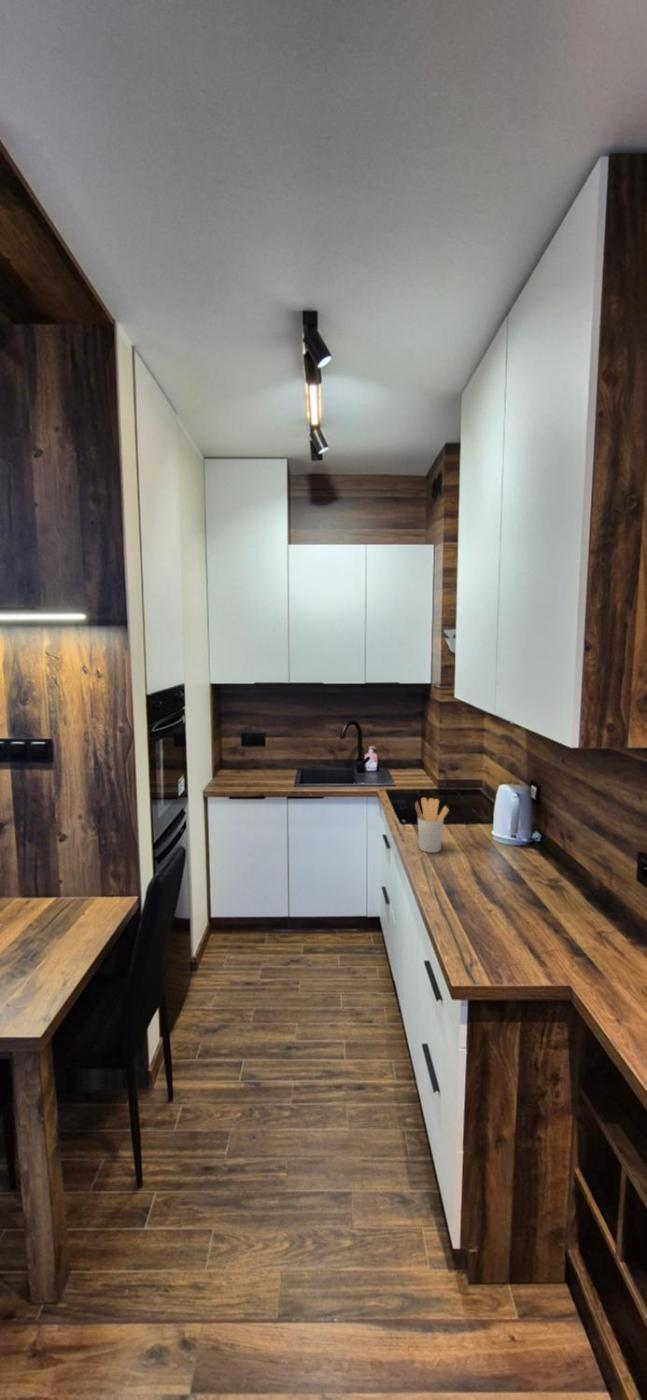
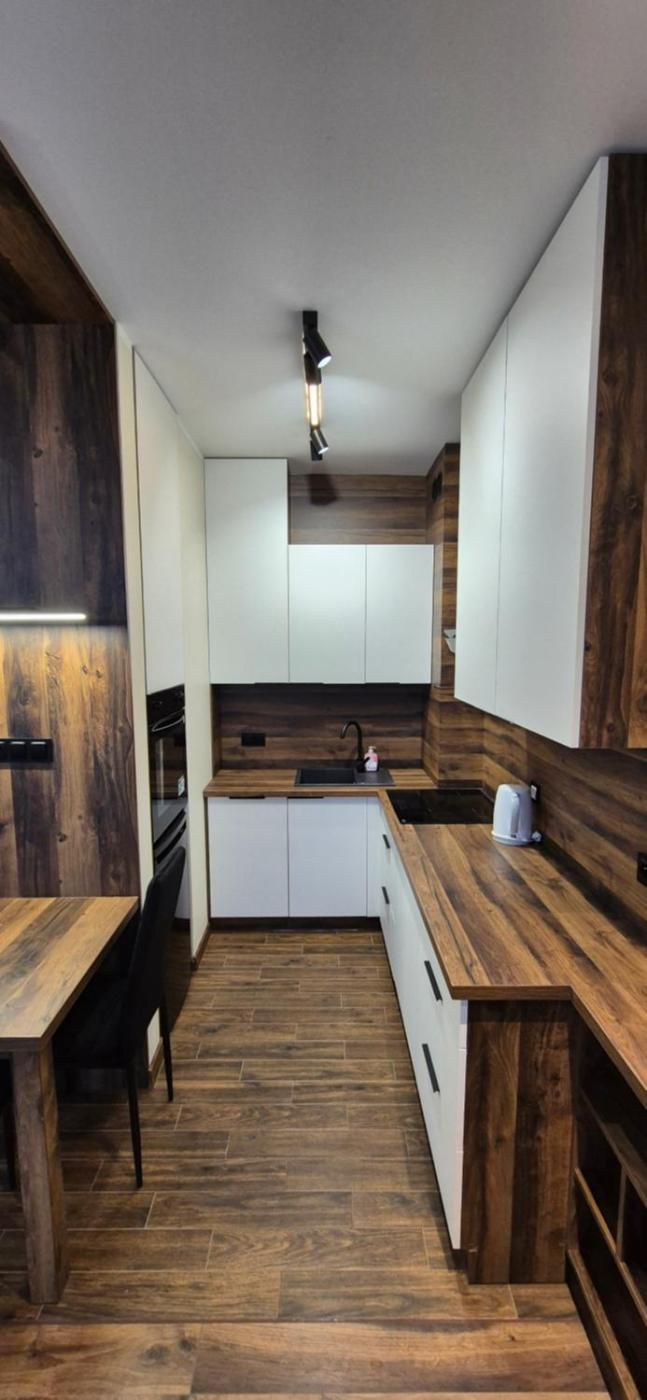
- utensil holder [414,797,450,854]
